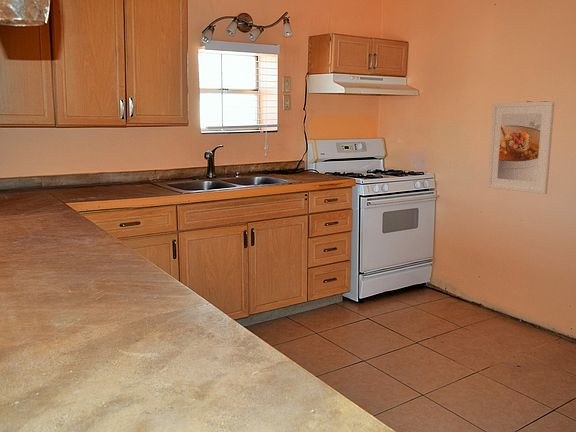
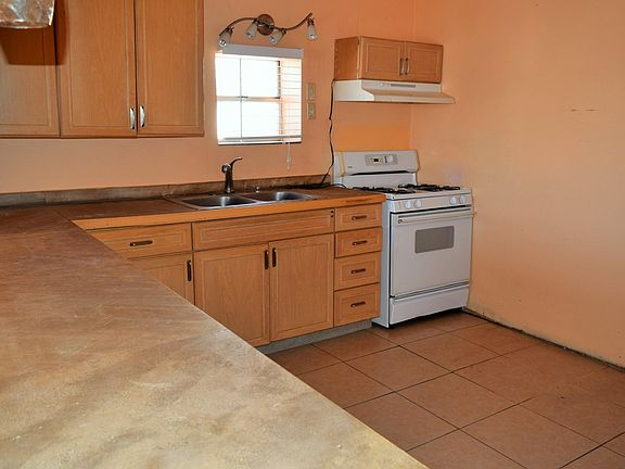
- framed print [487,101,556,195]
